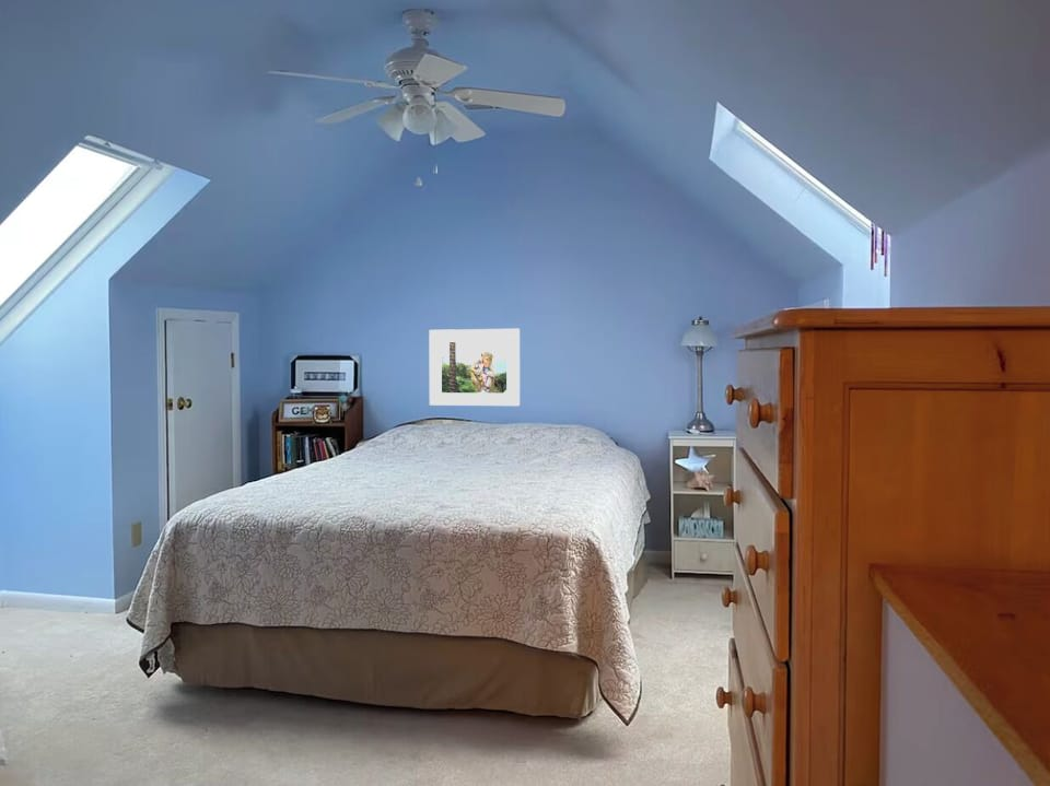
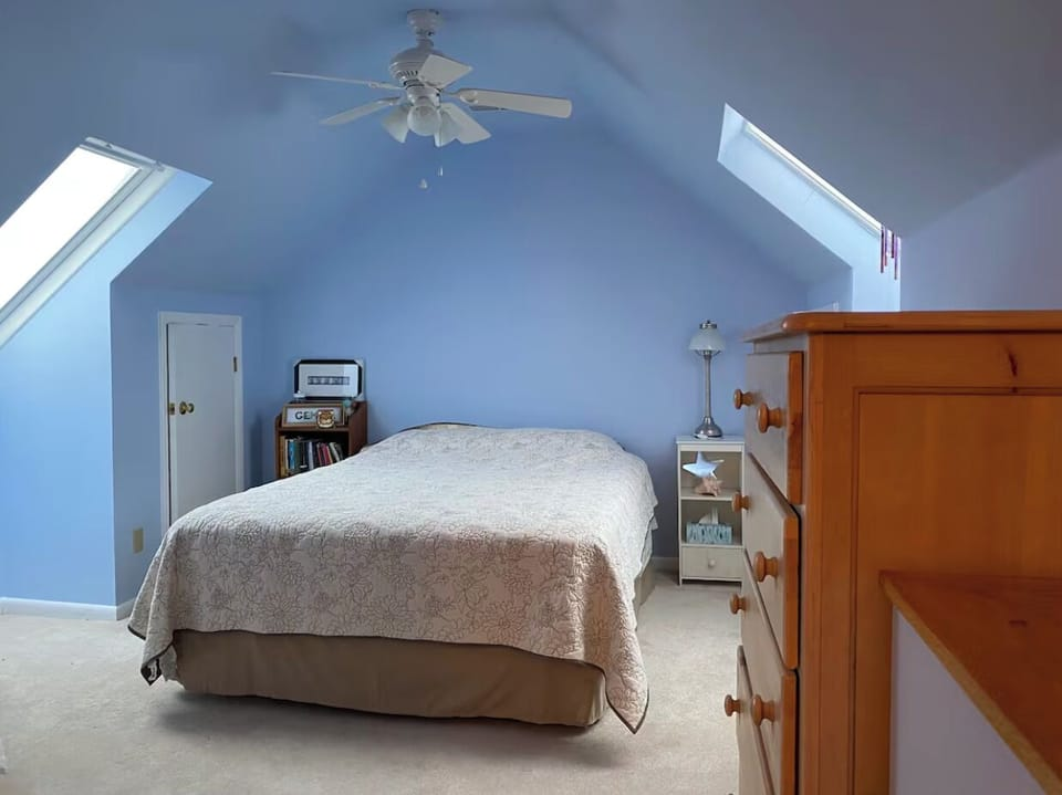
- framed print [429,328,521,407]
